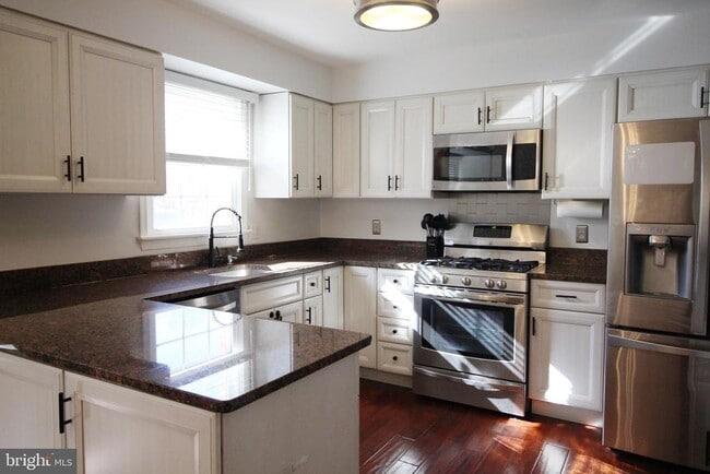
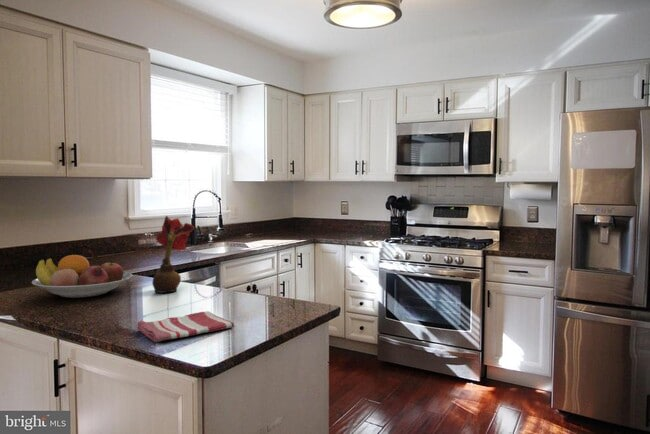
+ dish towel [136,310,235,343]
+ fruit bowl [31,254,133,299]
+ flower [151,215,195,294]
